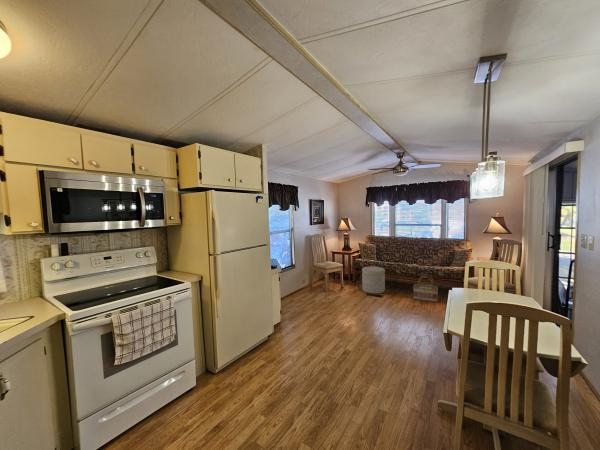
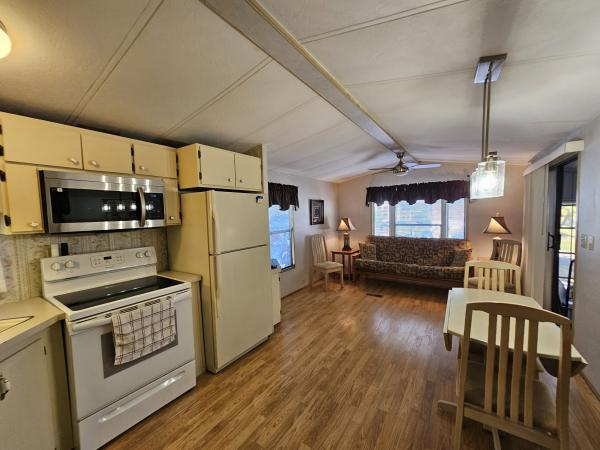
- basket [412,273,439,303]
- ottoman [361,265,386,295]
